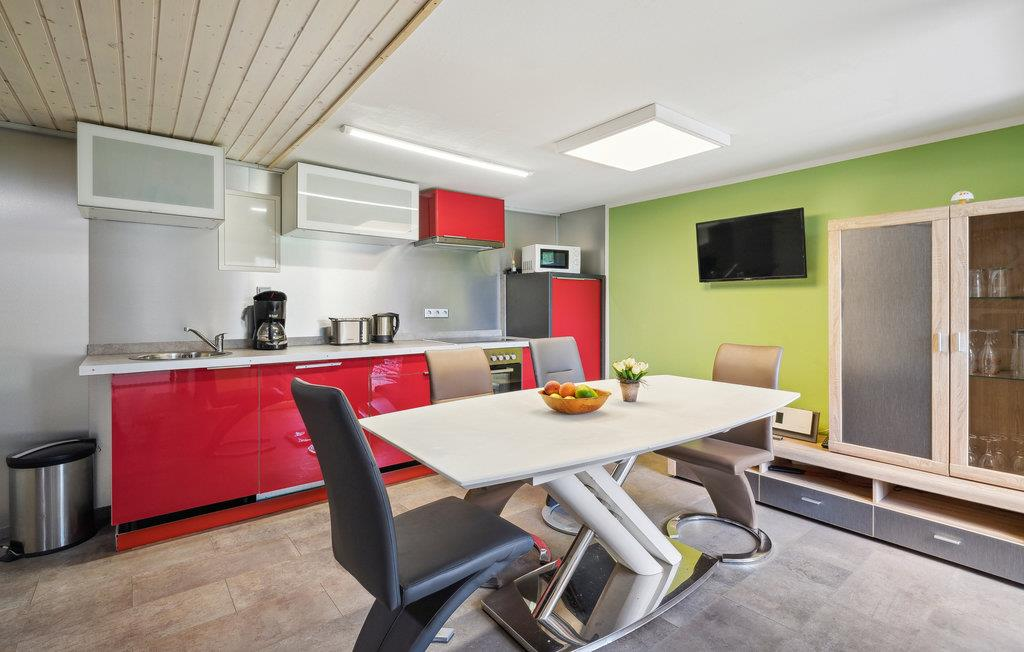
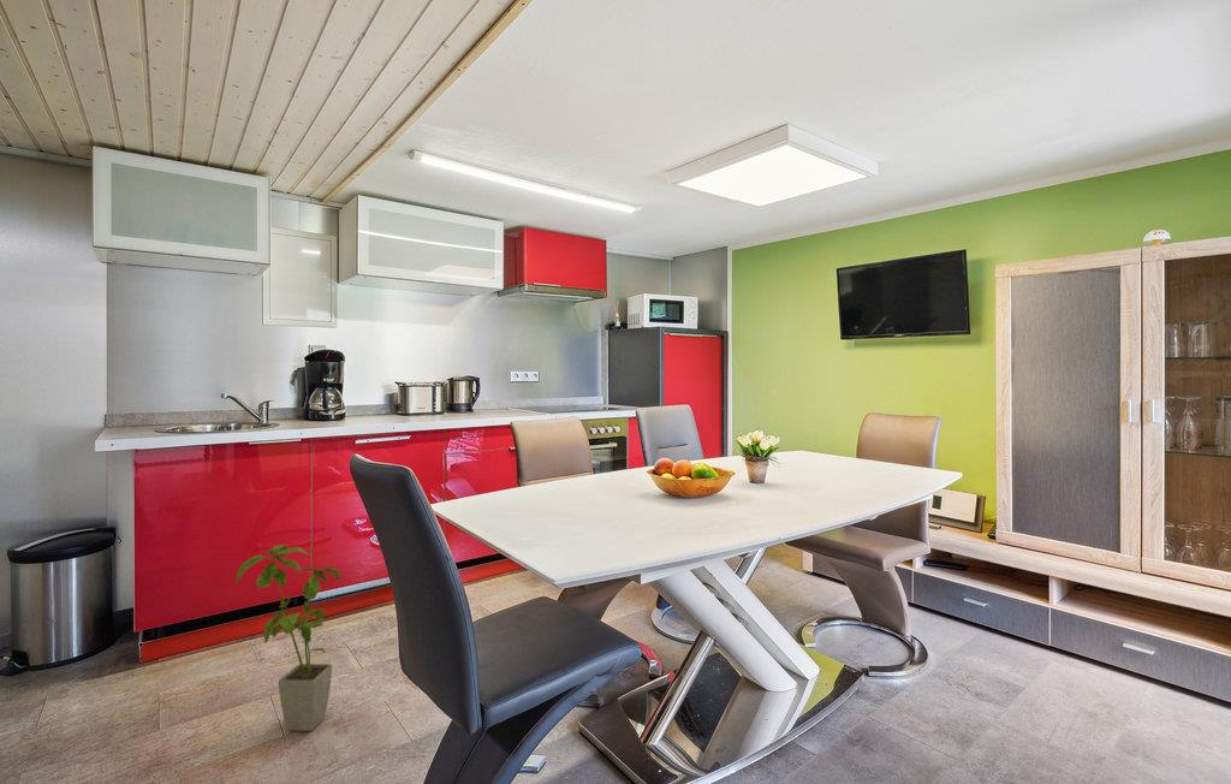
+ house plant [234,544,341,732]
